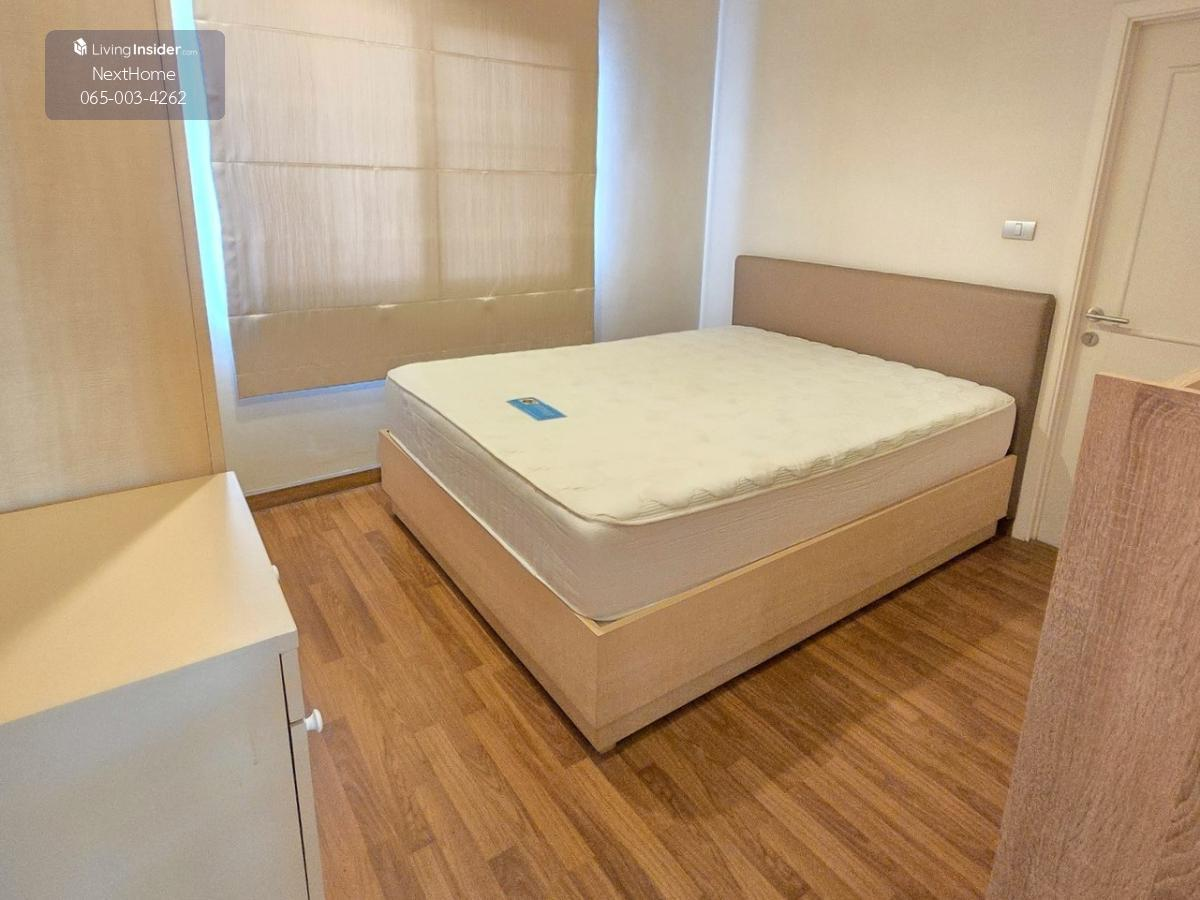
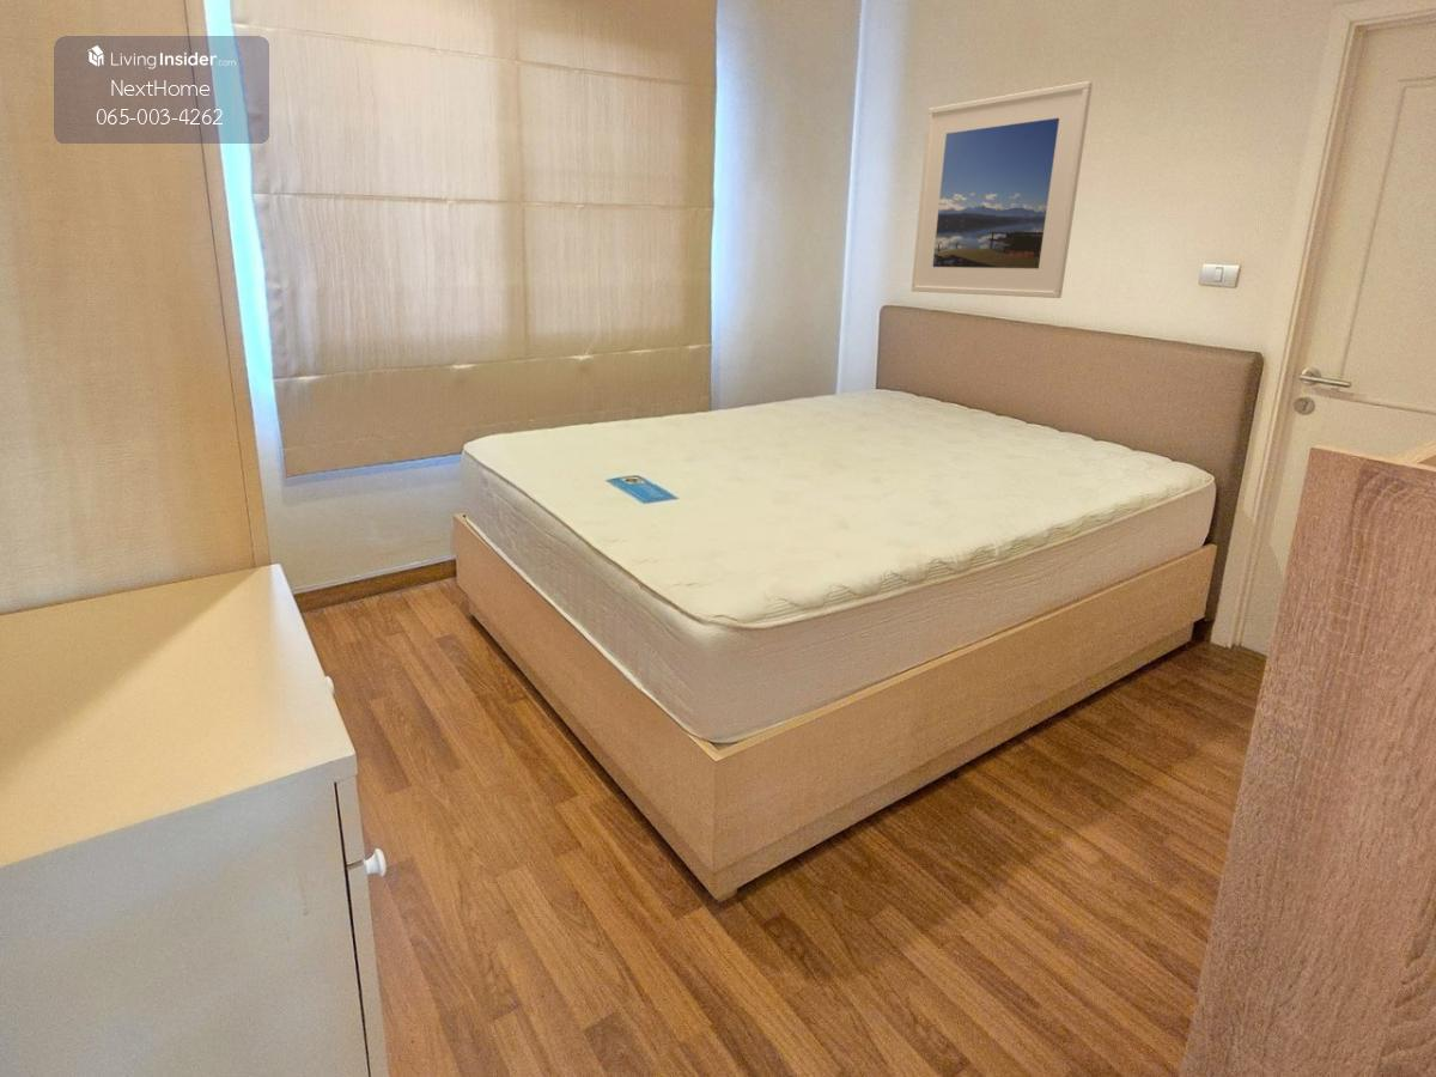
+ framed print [911,80,1094,299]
